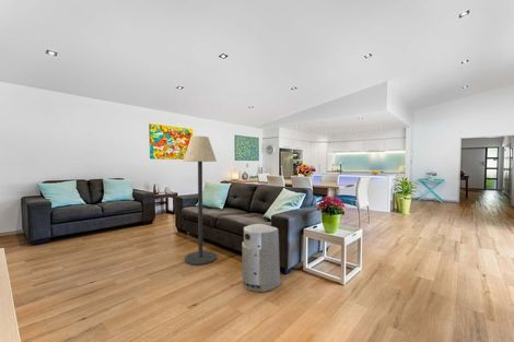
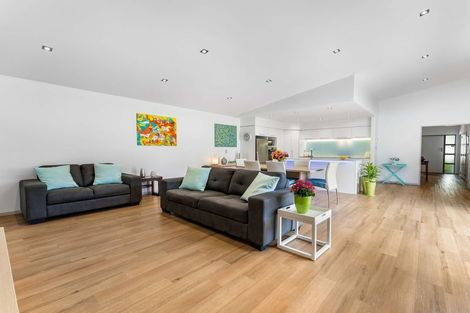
- floor lamp [182,135,218,267]
- air purifier [241,223,282,293]
